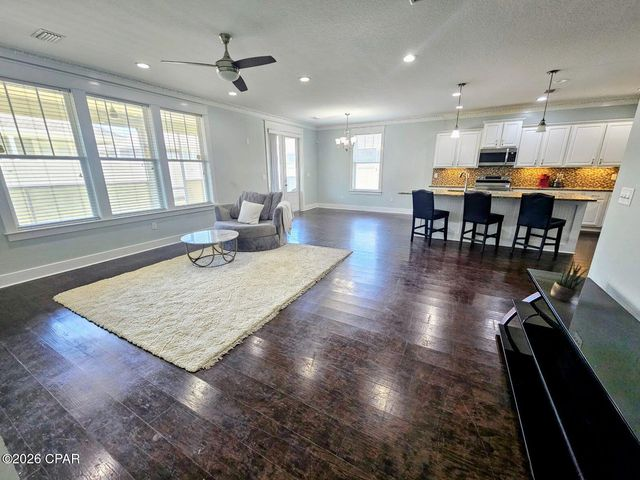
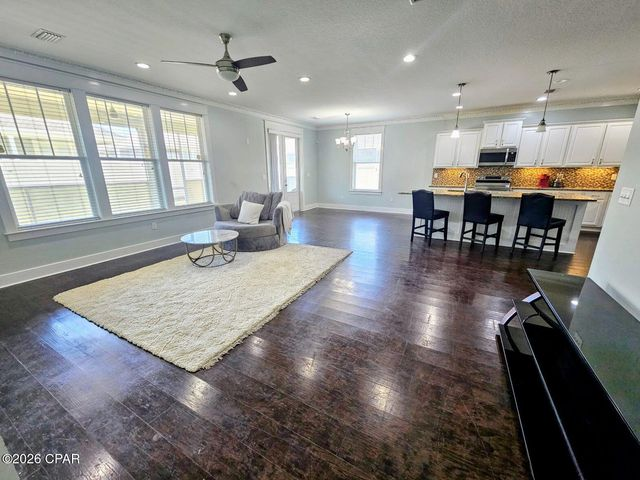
- potted plant [550,259,591,302]
